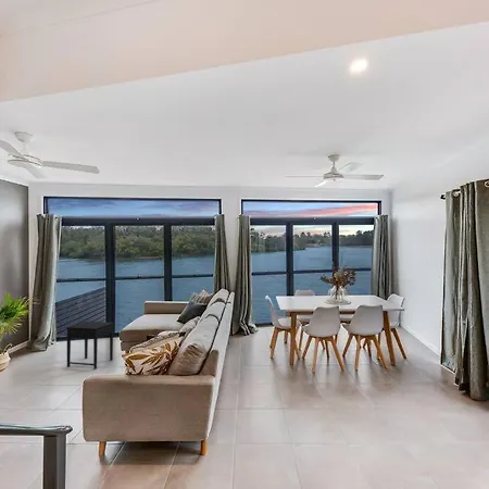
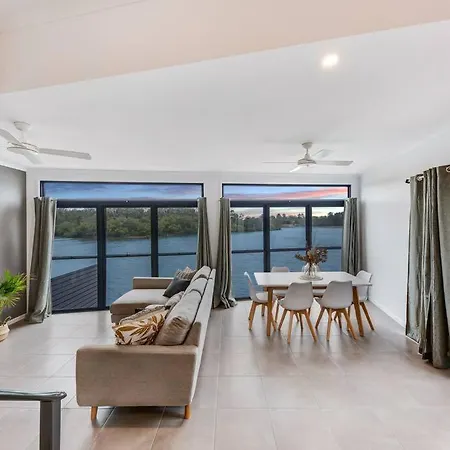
- side table [65,321,115,371]
